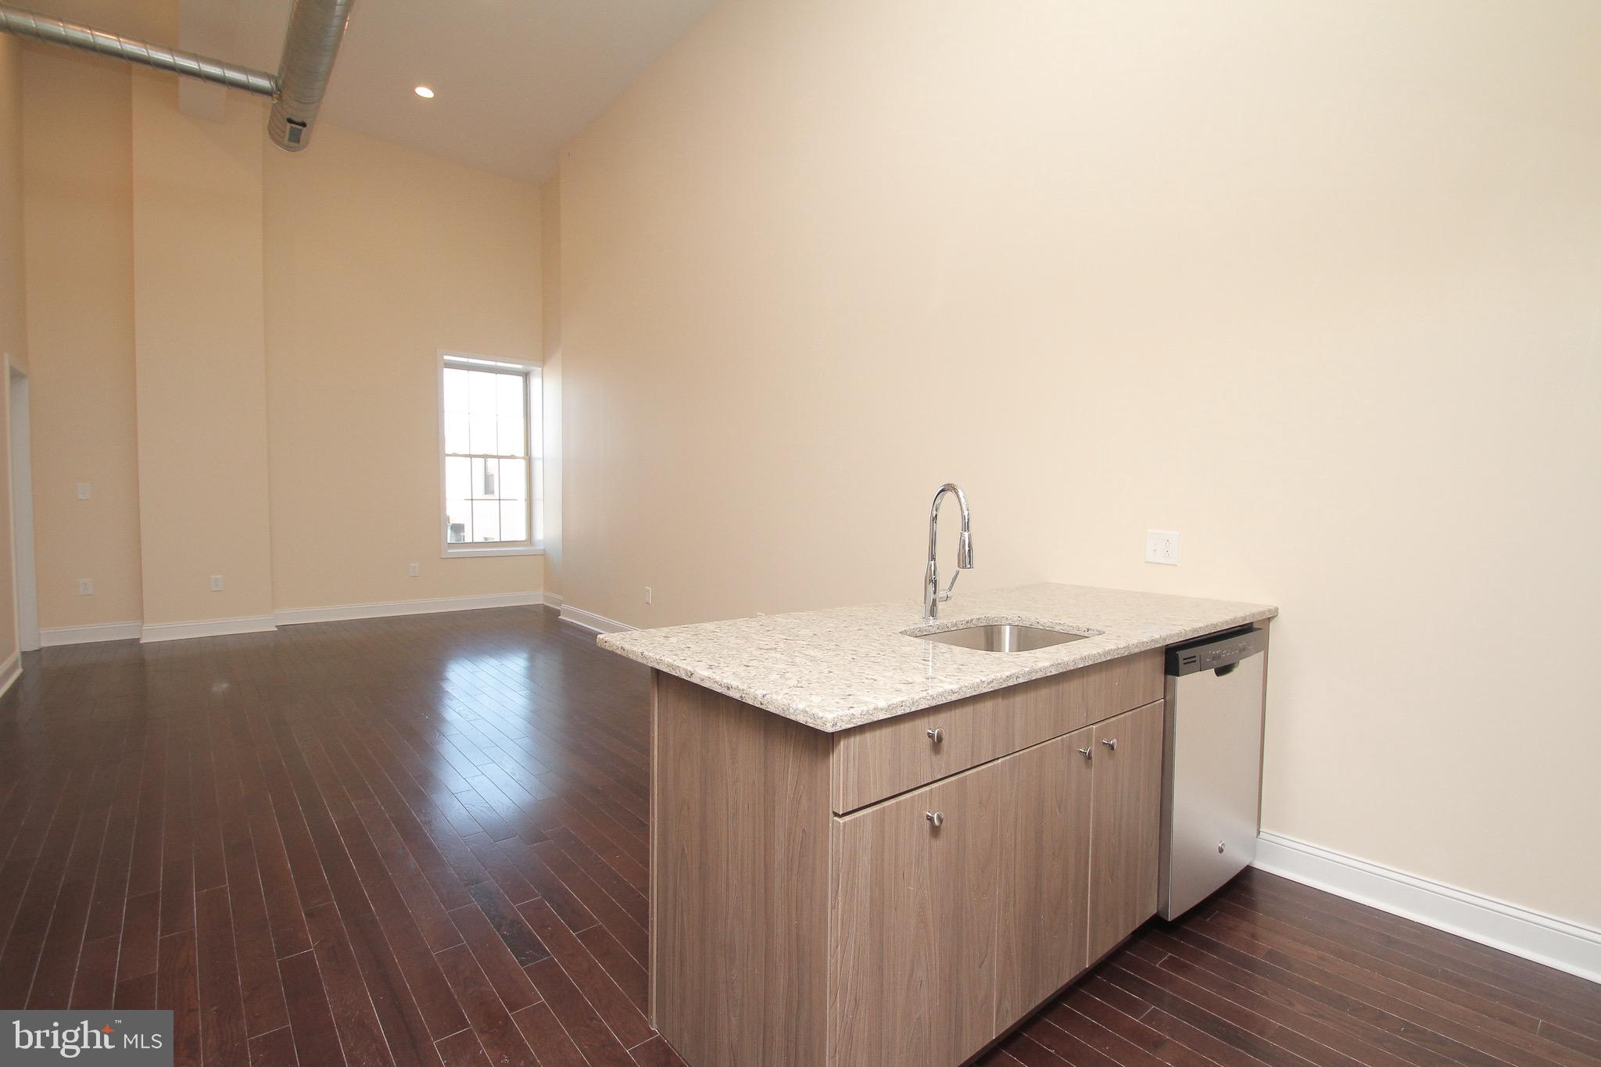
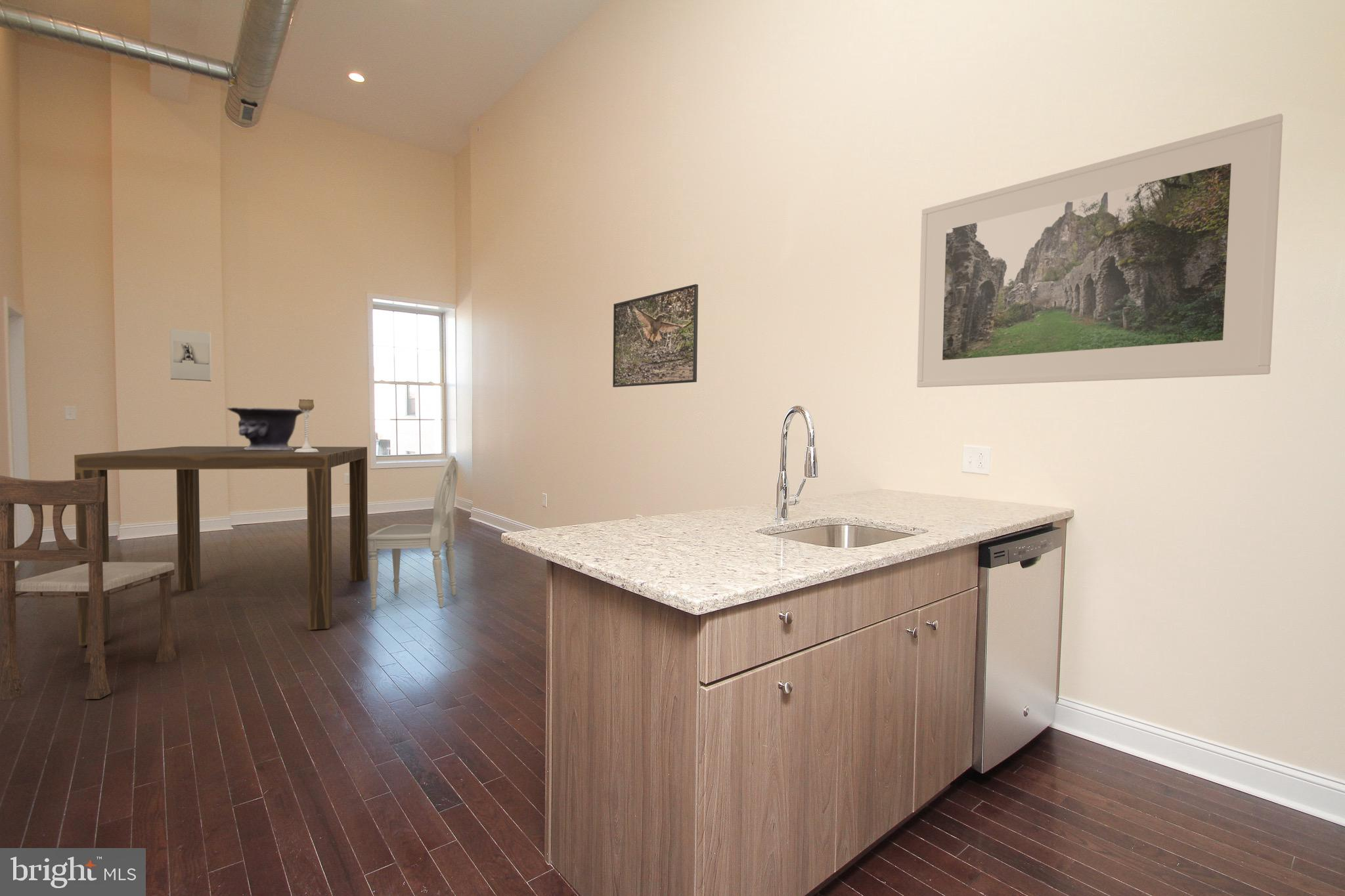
+ dining table [74,446,368,646]
+ candle holder [295,398,319,452]
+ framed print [612,284,699,388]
+ dining chair [0,475,177,700]
+ dining chair [367,455,458,610]
+ decorative bowl [227,407,303,450]
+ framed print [916,113,1284,388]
+ wall sculpture [169,328,212,382]
